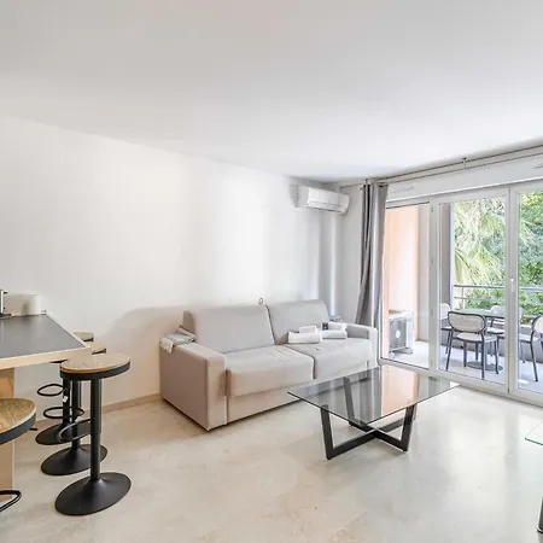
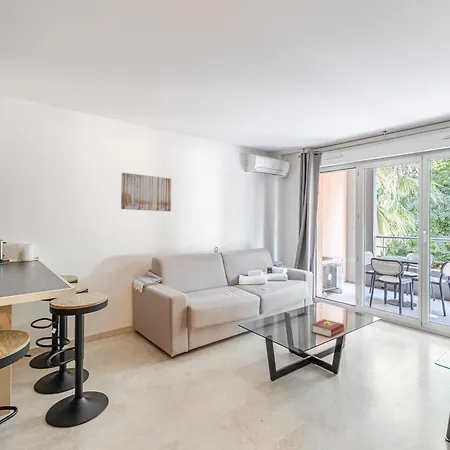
+ book [310,319,345,338]
+ wall art [120,172,172,212]
